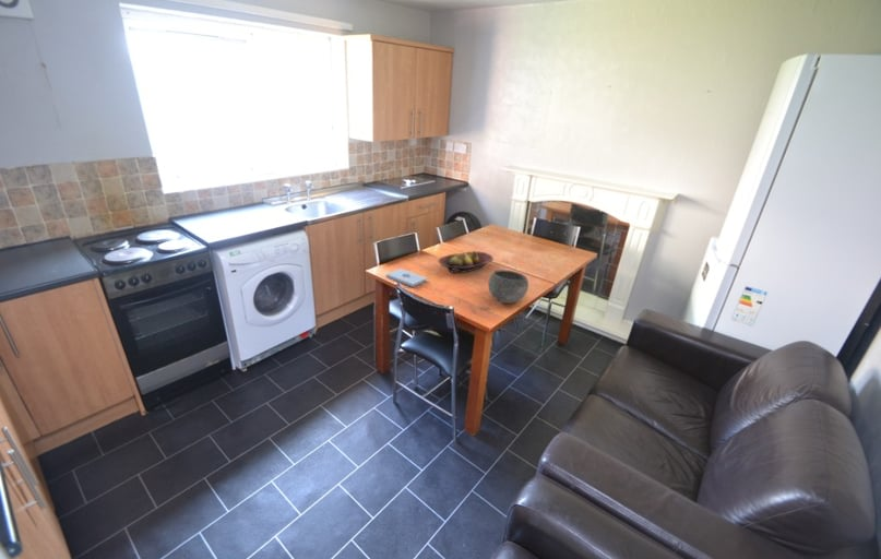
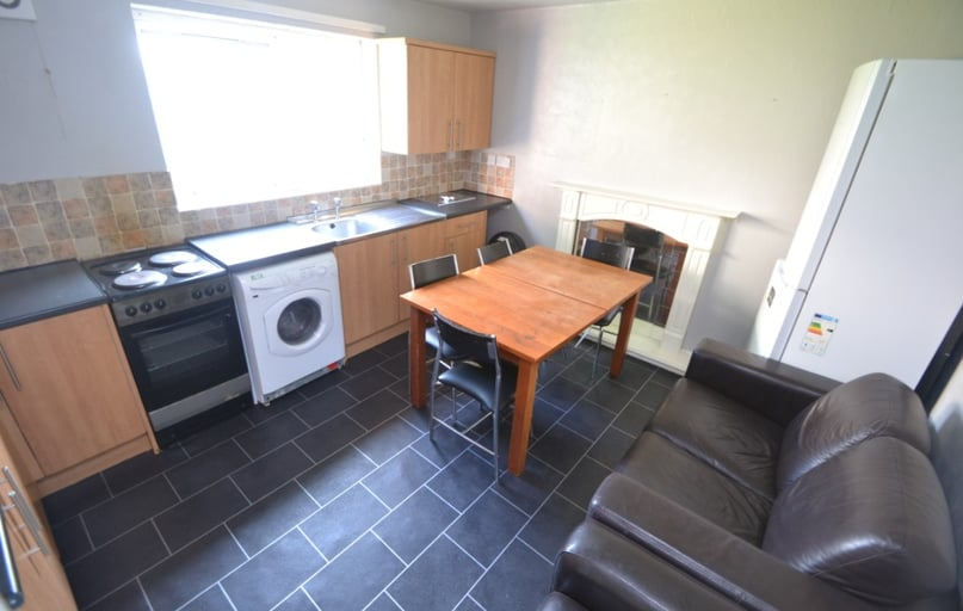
- notepad [385,267,428,288]
- fruit bowl [437,250,495,274]
- bowl [487,269,529,305]
